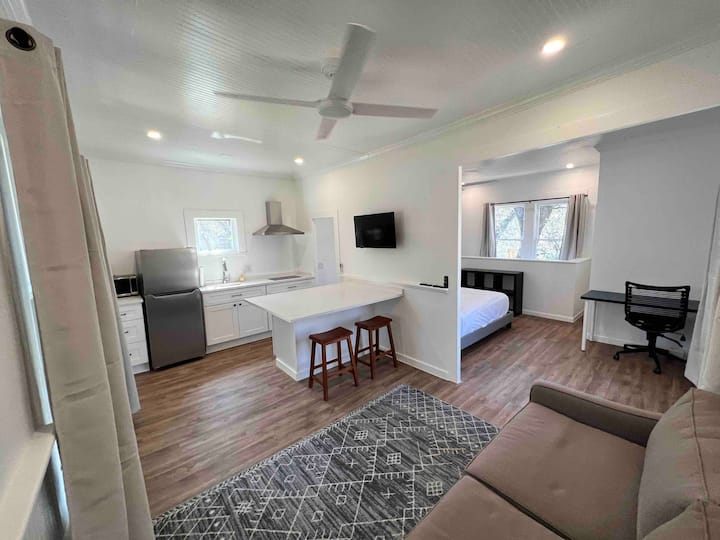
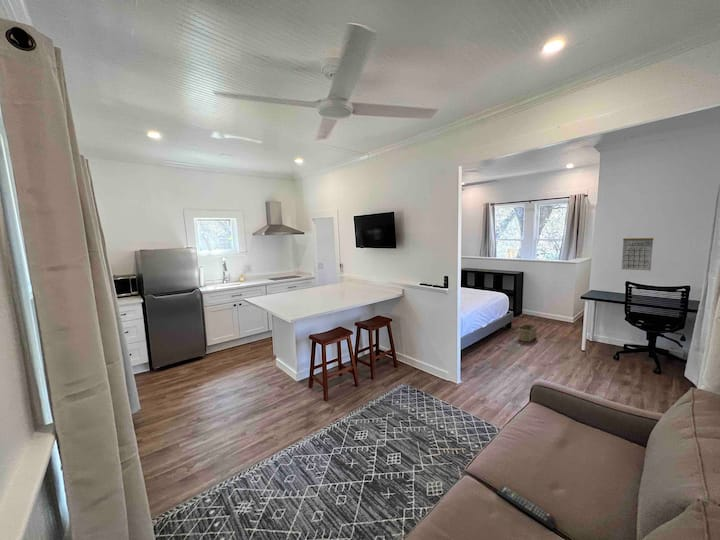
+ calendar [621,232,654,272]
+ remote control [496,485,557,530]
+ wicker basket [518,313,538,343]
